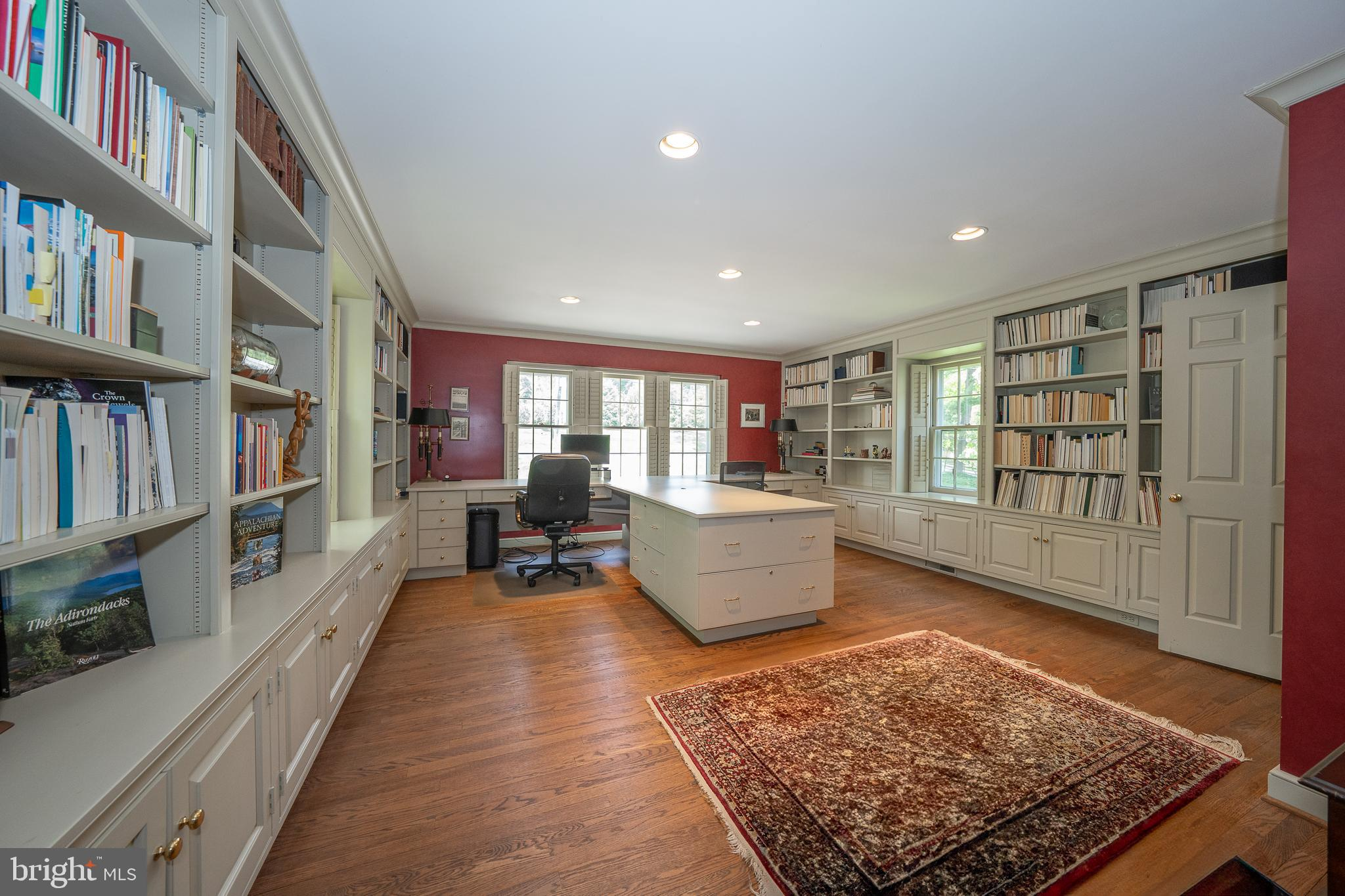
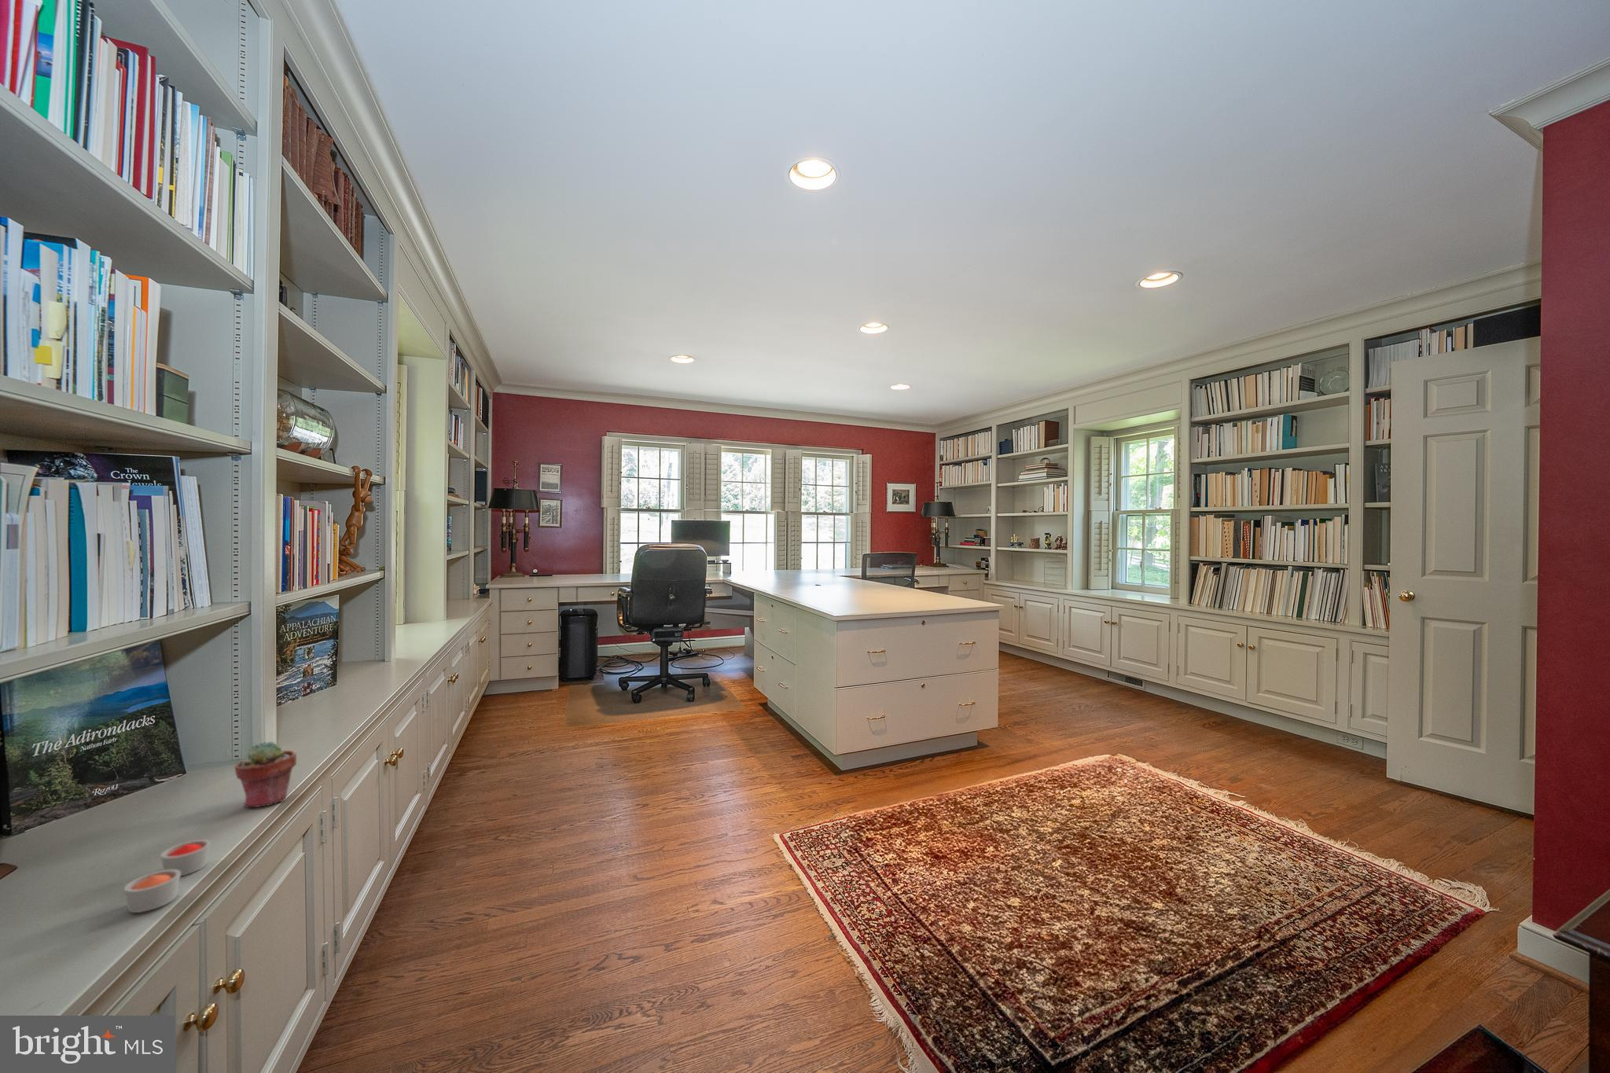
+ potted succulent [235,740,297,808]
+ candle [123,838,212,914]
